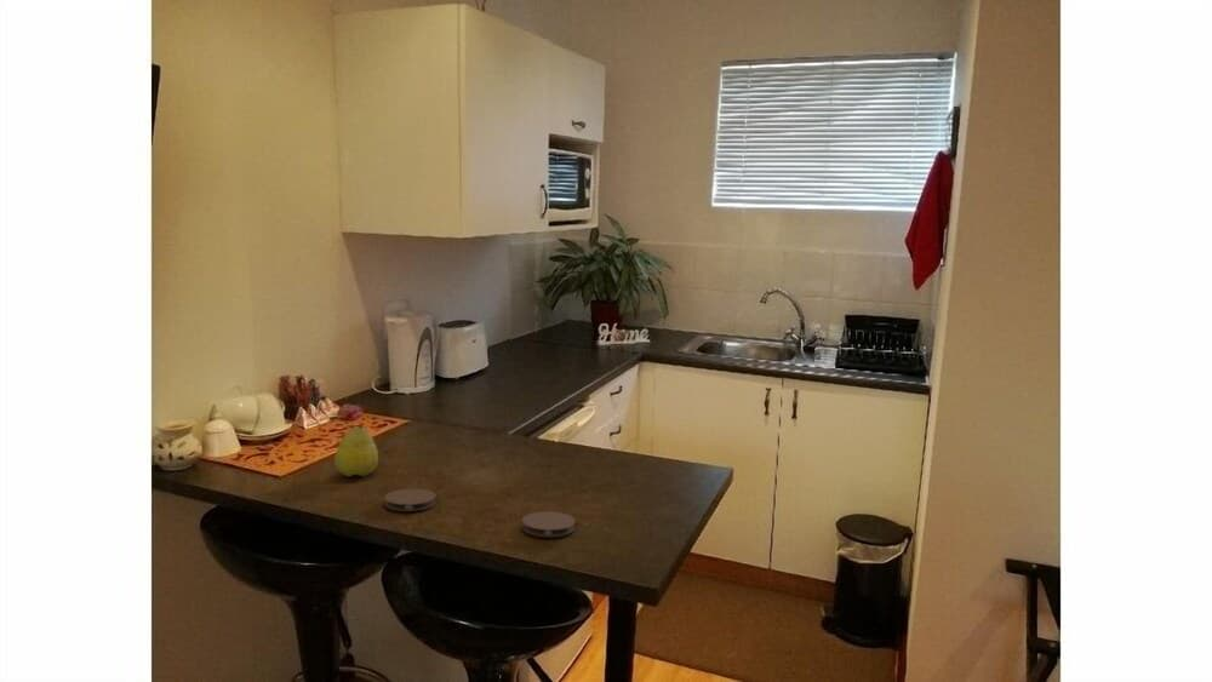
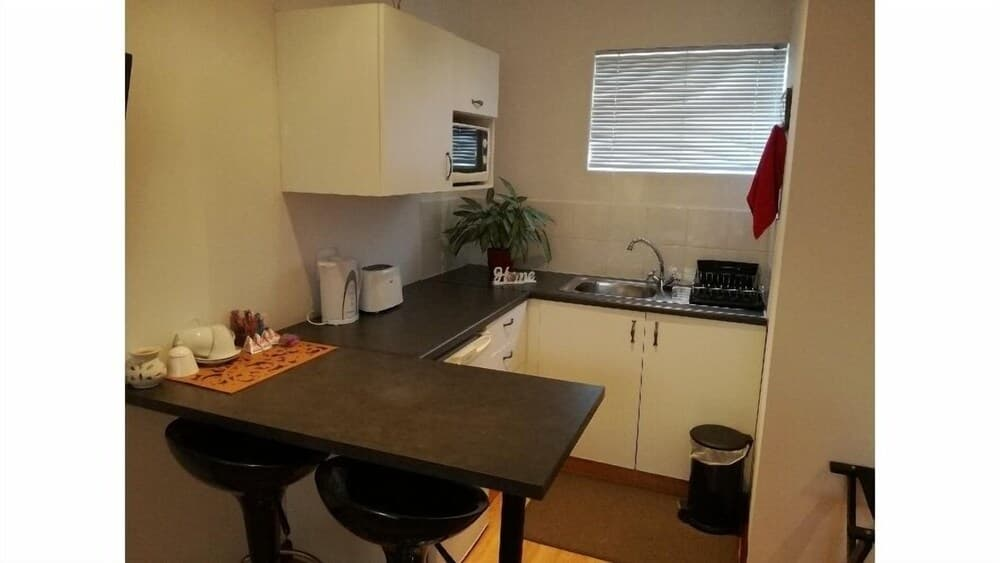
- coaster [520,510,577,538]
- fruit [333,422,379,477]
- coaster [383,488,438,512]
